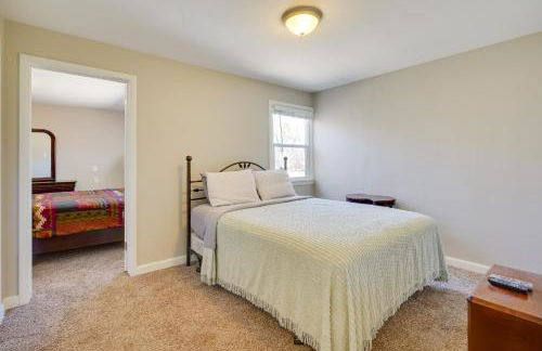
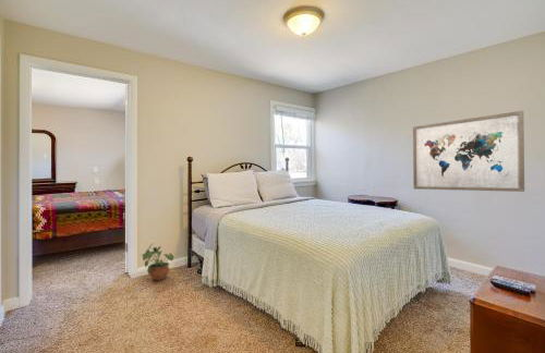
+ potted plant [140,242,174,281]
+ wall art [412,110,525,193]
